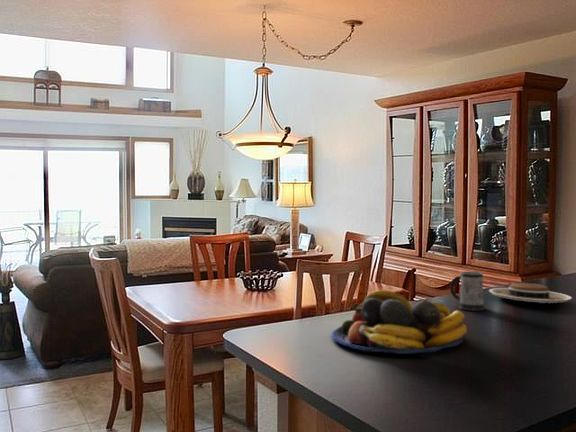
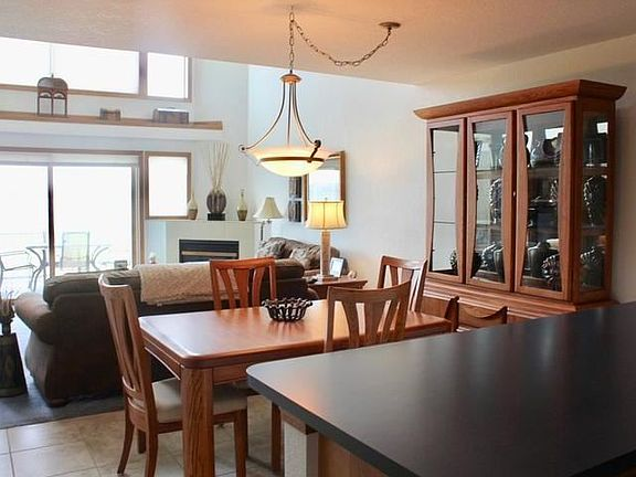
- plate [488,282,573,304]
- fruit bowl [331,289,468,355]
- mug [449,270,486,311]
